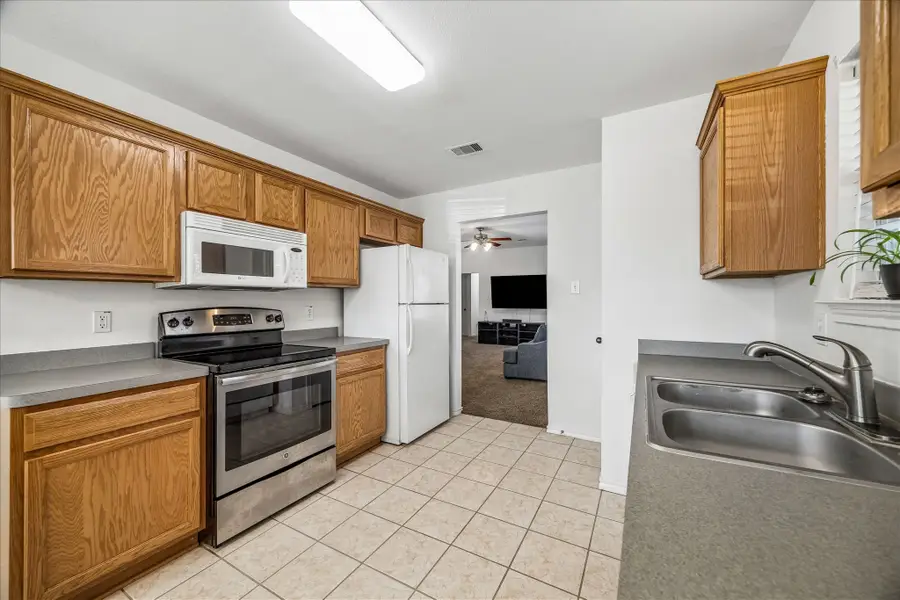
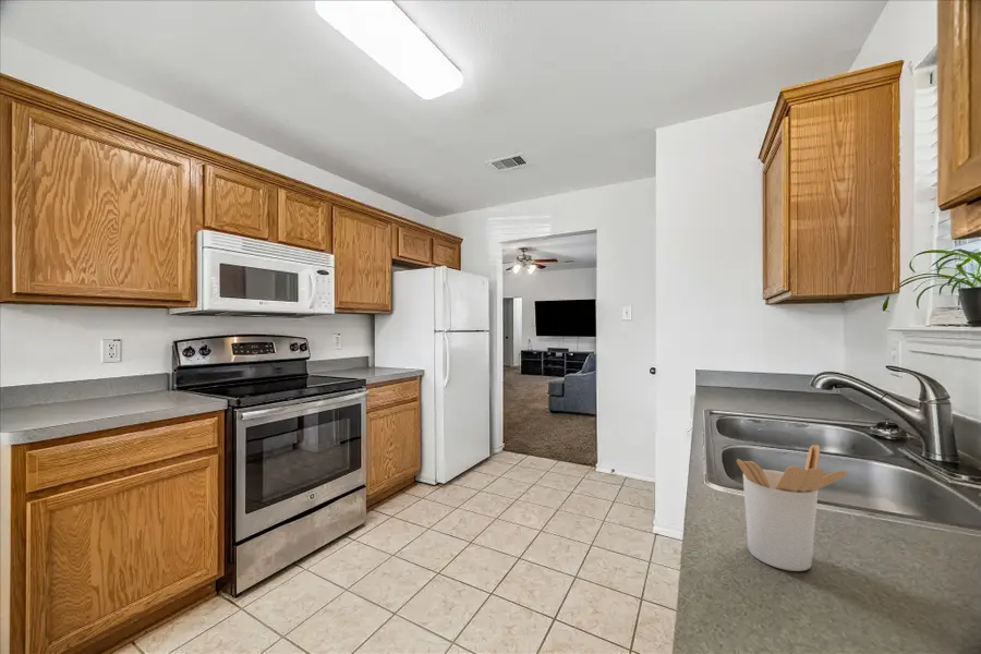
+ utensil holder [736,444,849,572]
